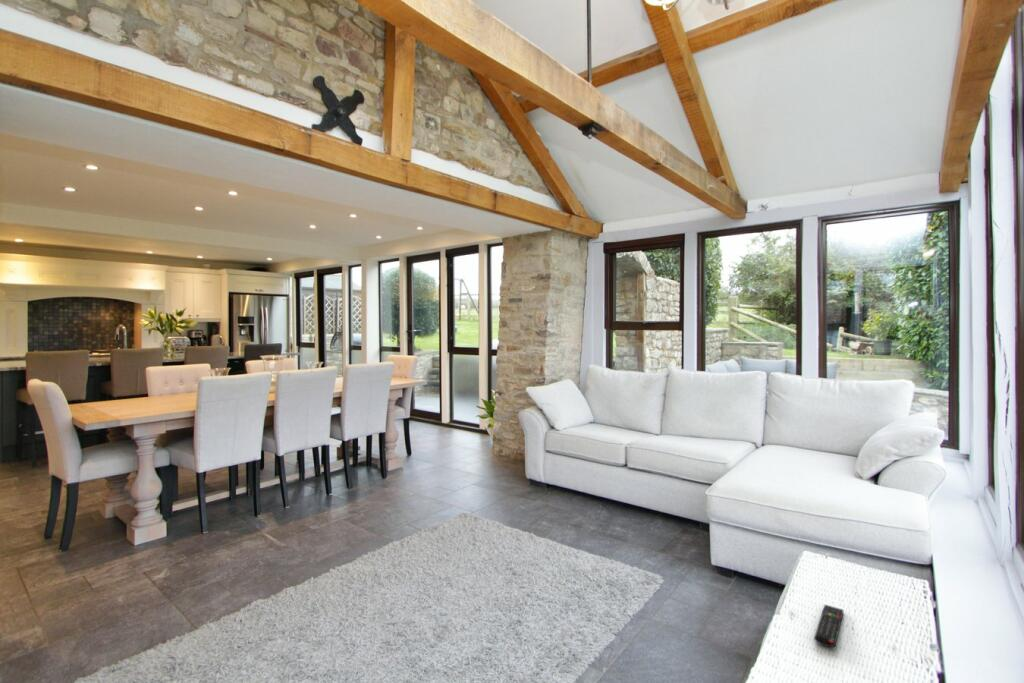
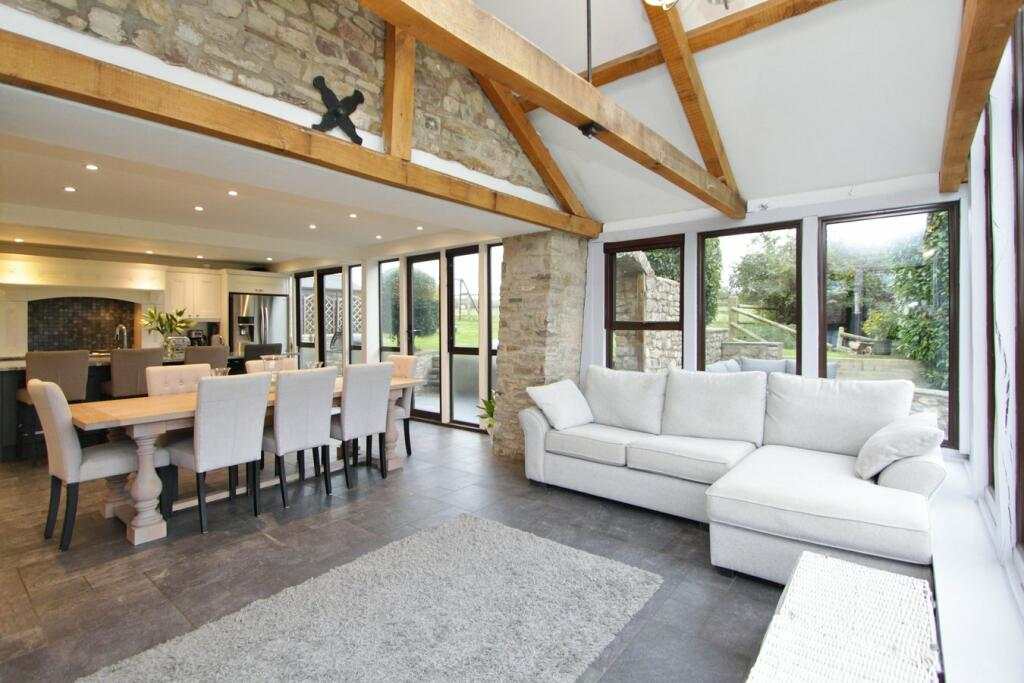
- remote control [813,604,844,648]
